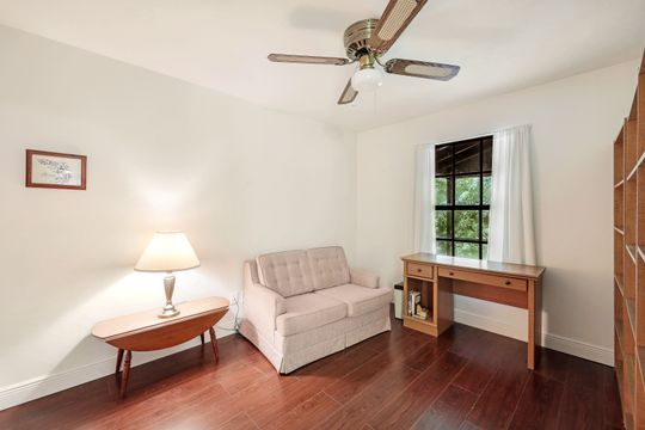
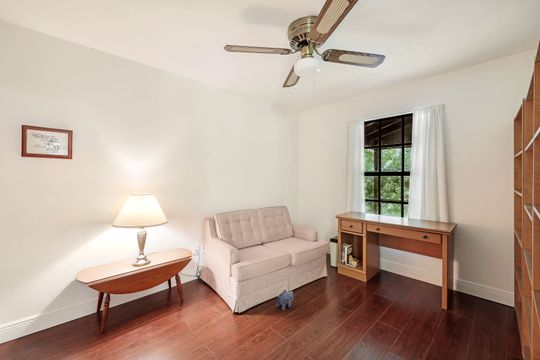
+ plush toy [275,289,294,311]
